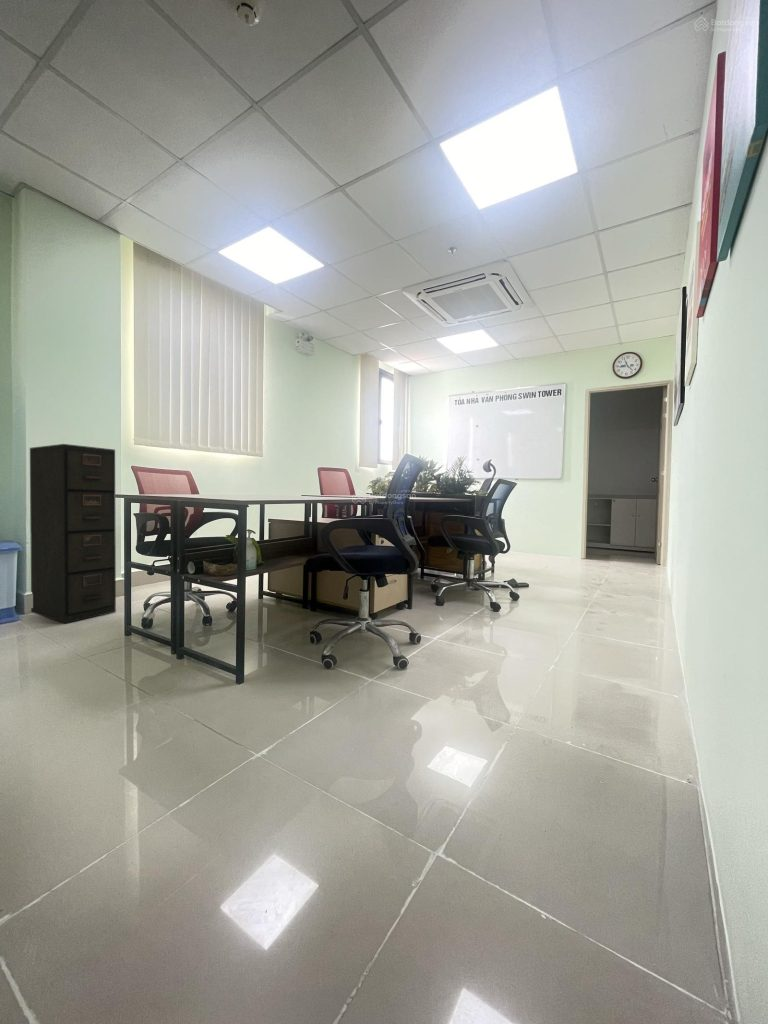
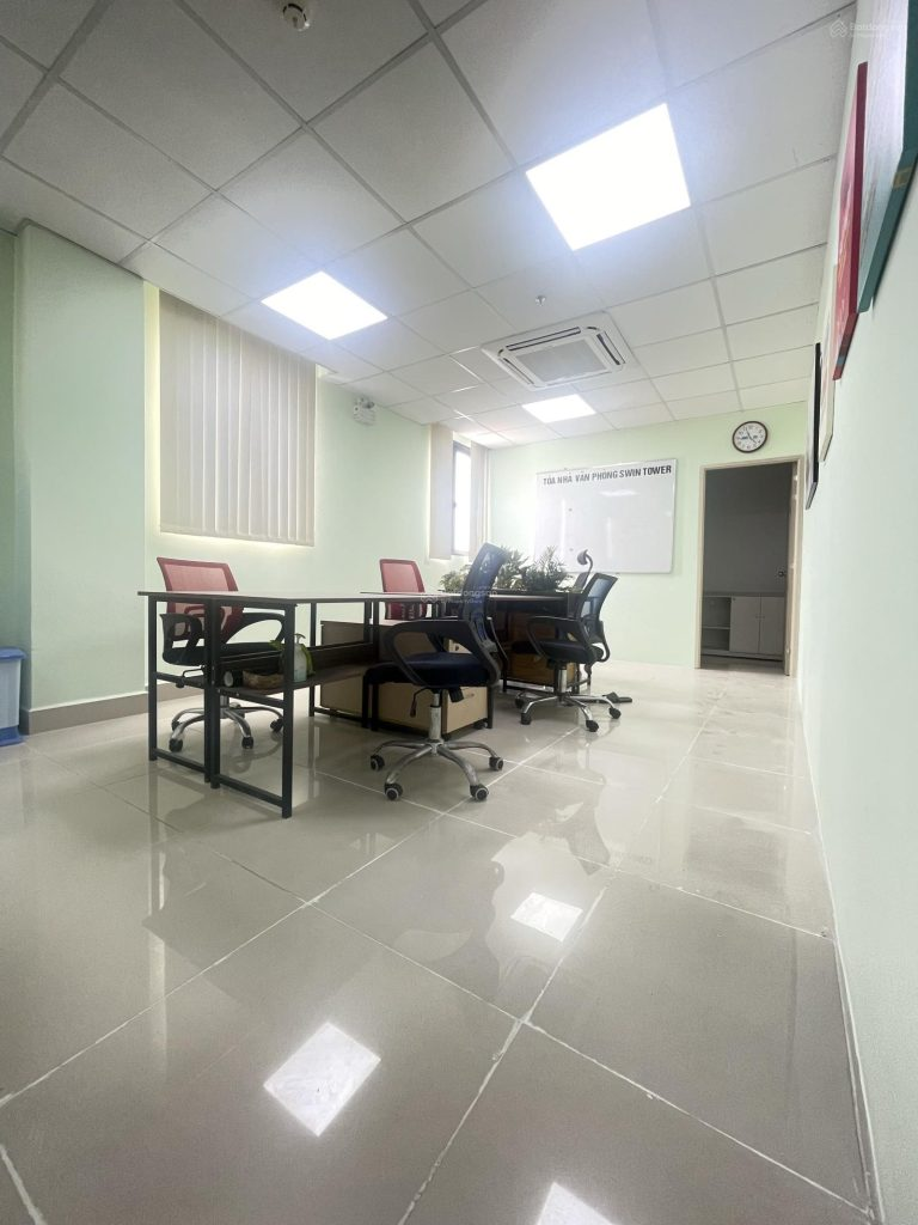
- filing cabinet [29,443,117,624]
